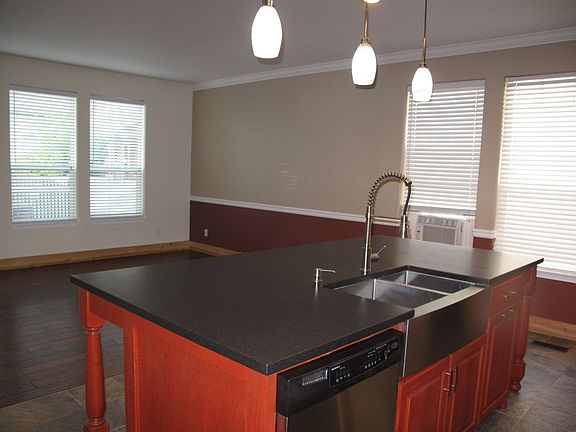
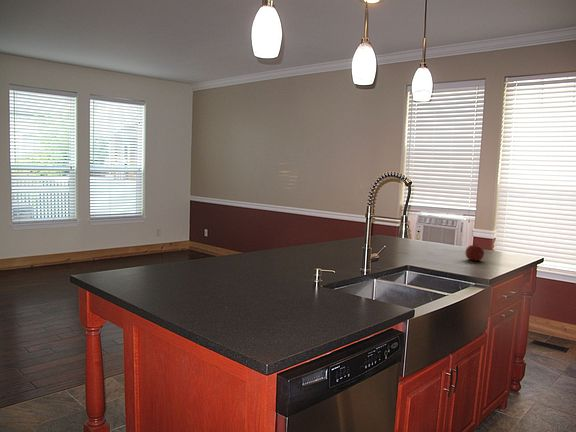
+ fruit [464,242,485,262]
